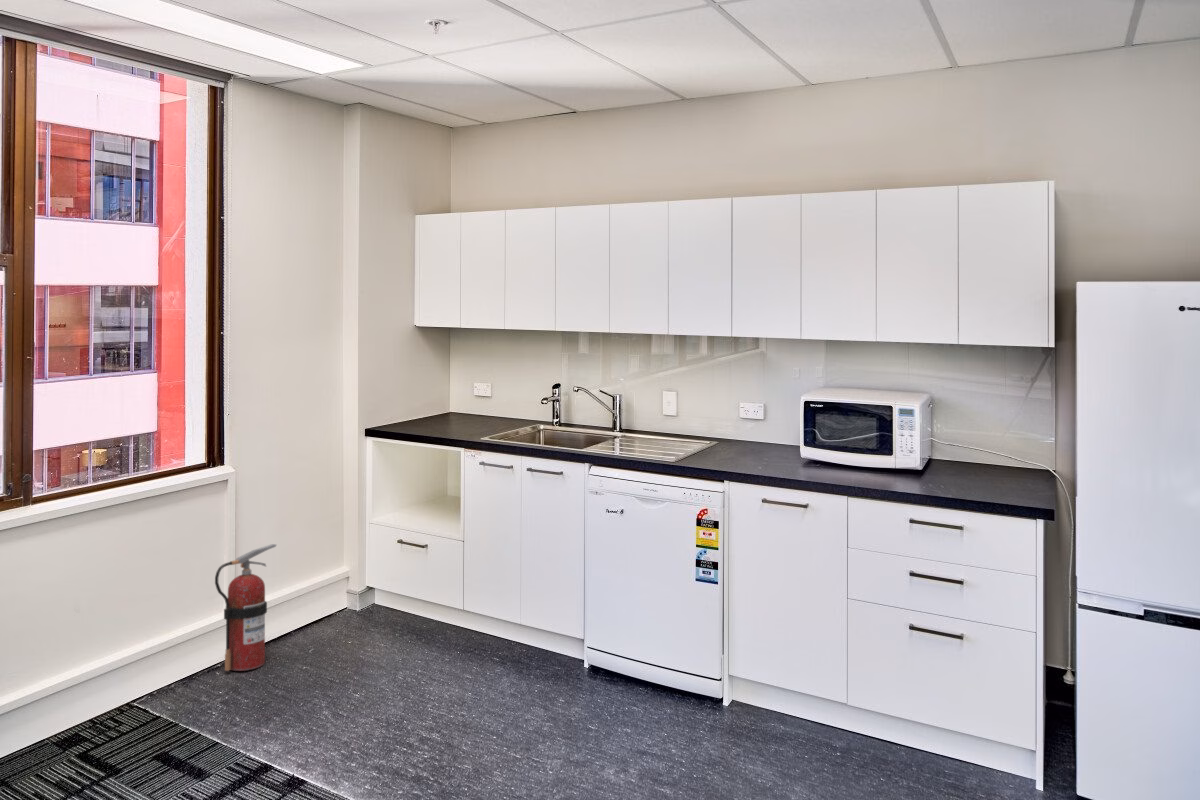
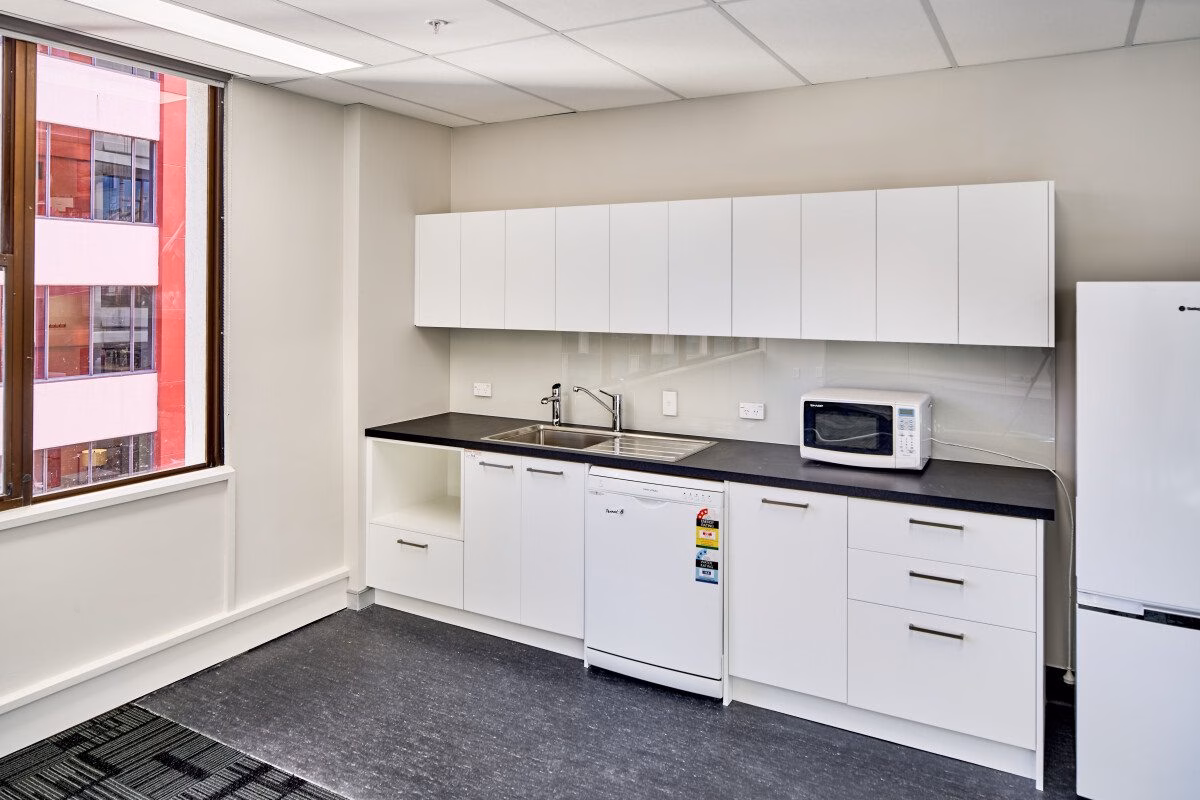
- fire extinguisher [214,543,277,672]
